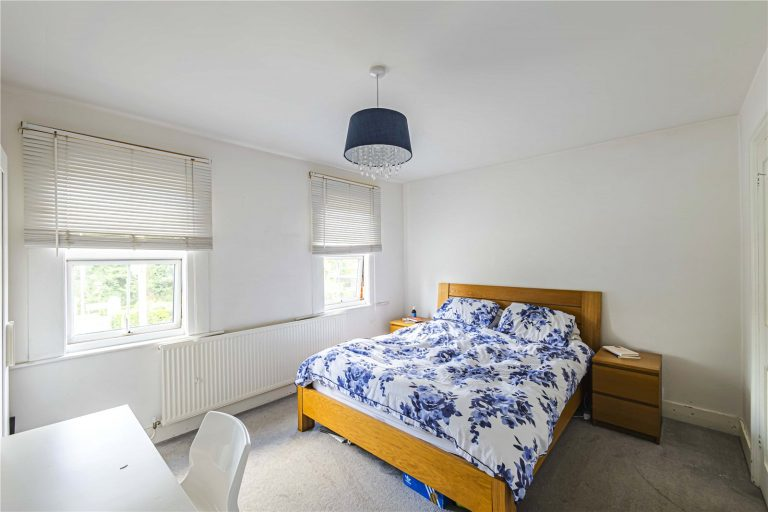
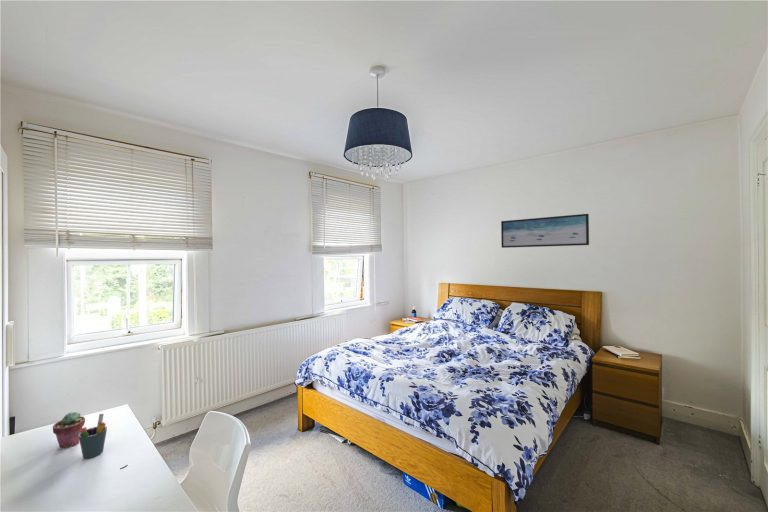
+ wall art [500,213,590,249]
+ potted succulent [52,411,86,449]
+ pen holder [78,413,108,459]
